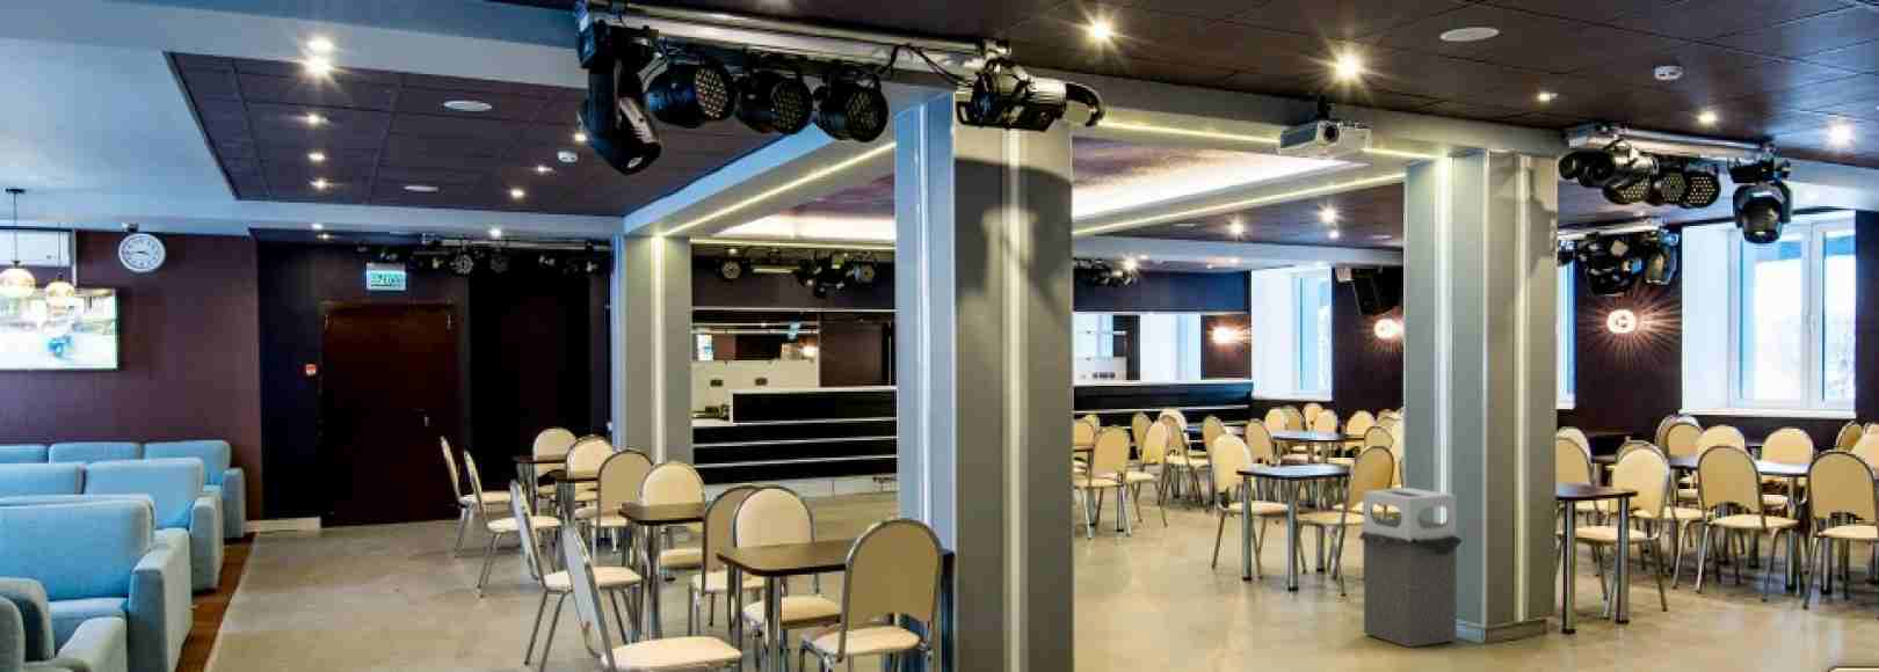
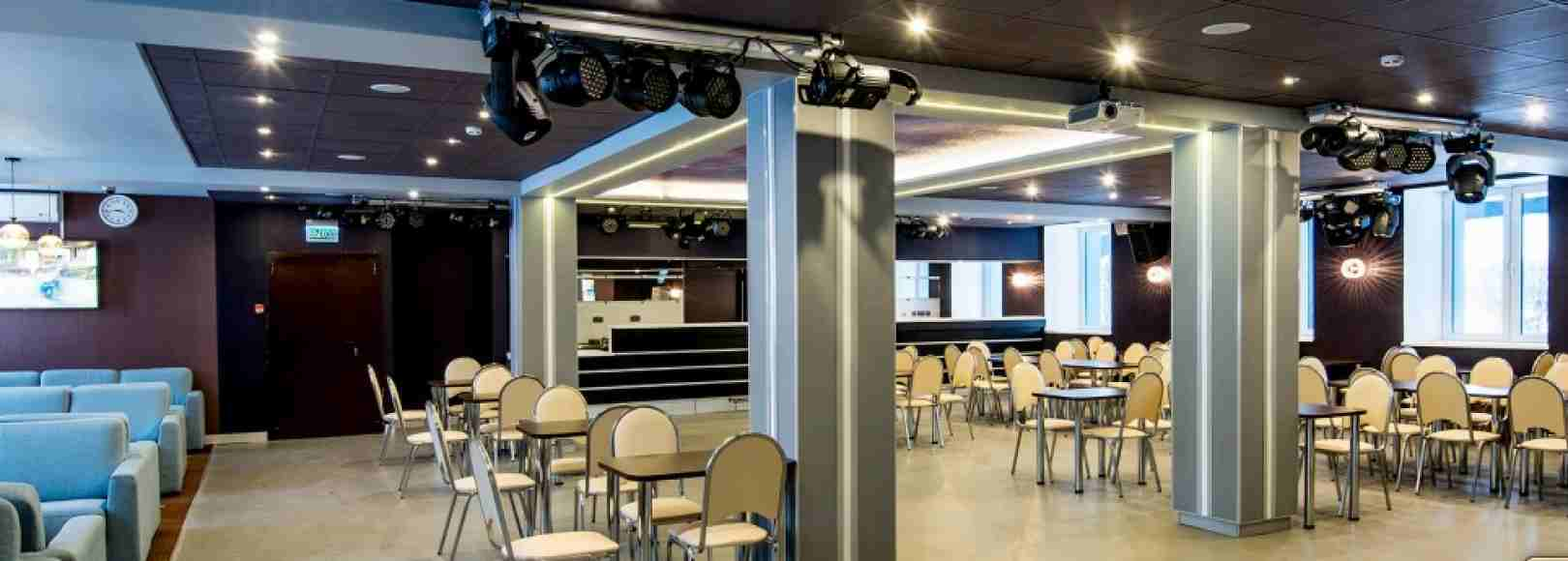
- trash bin [1357,486,1463,649]
